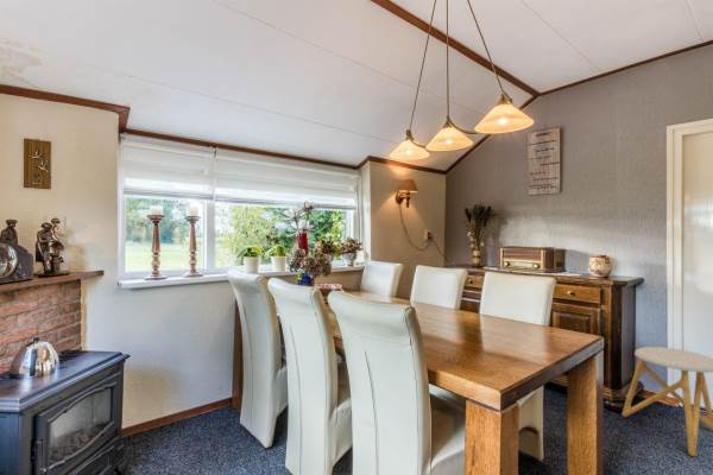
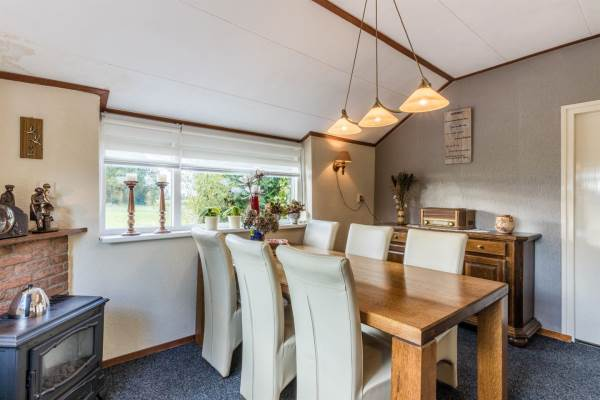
- stool [620,346,713,457]
